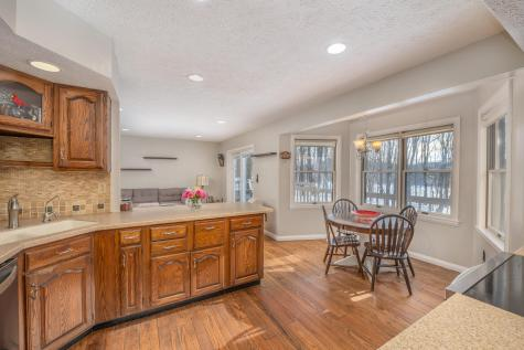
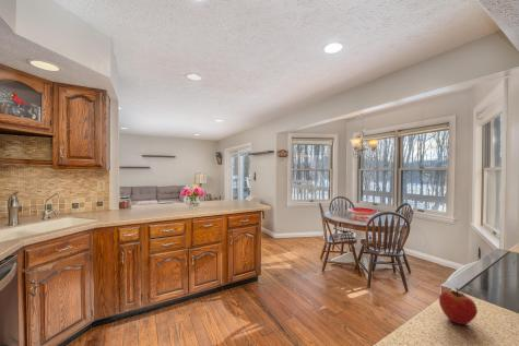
+ apple [438,286,479,325]
